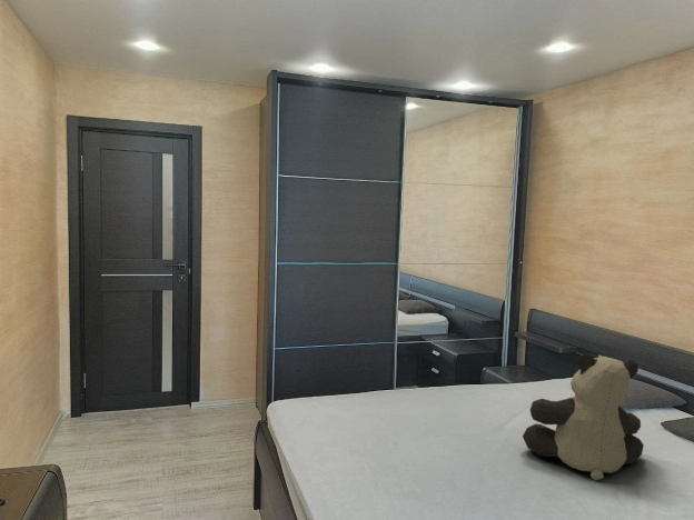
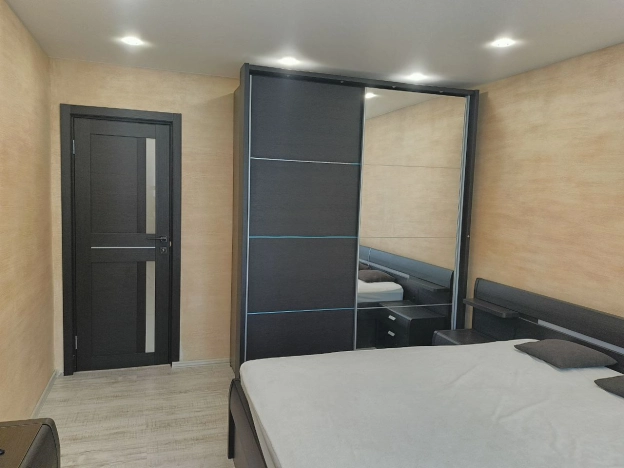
- teddy bear [522,353,645,481]
